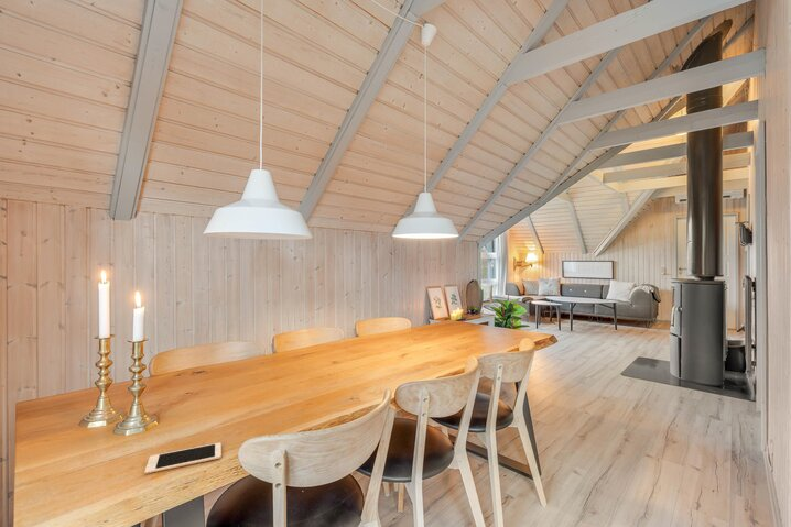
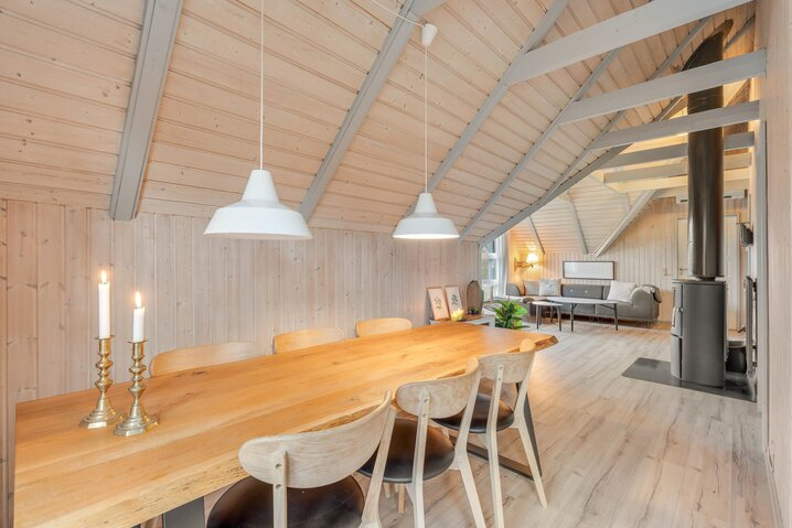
- cell phone [144,441,223,475]
